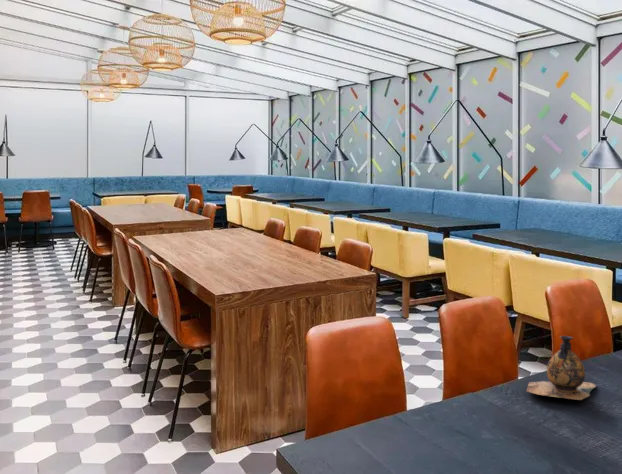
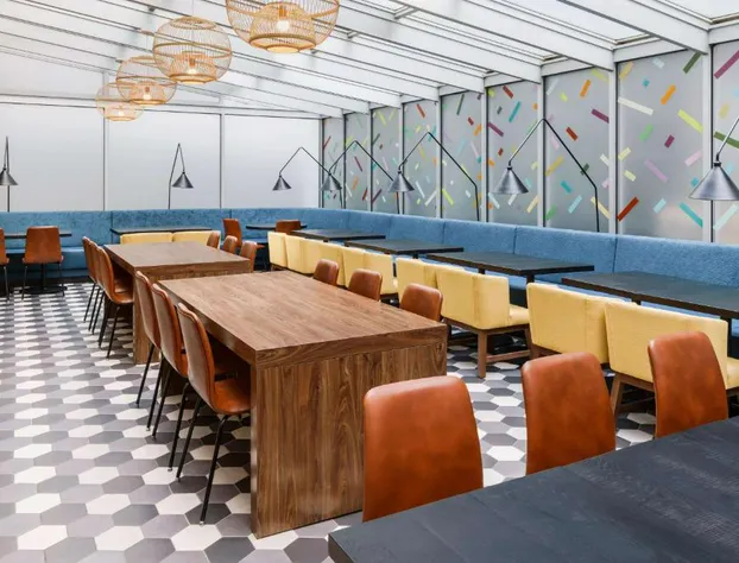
- vase [526,335,597,401]
